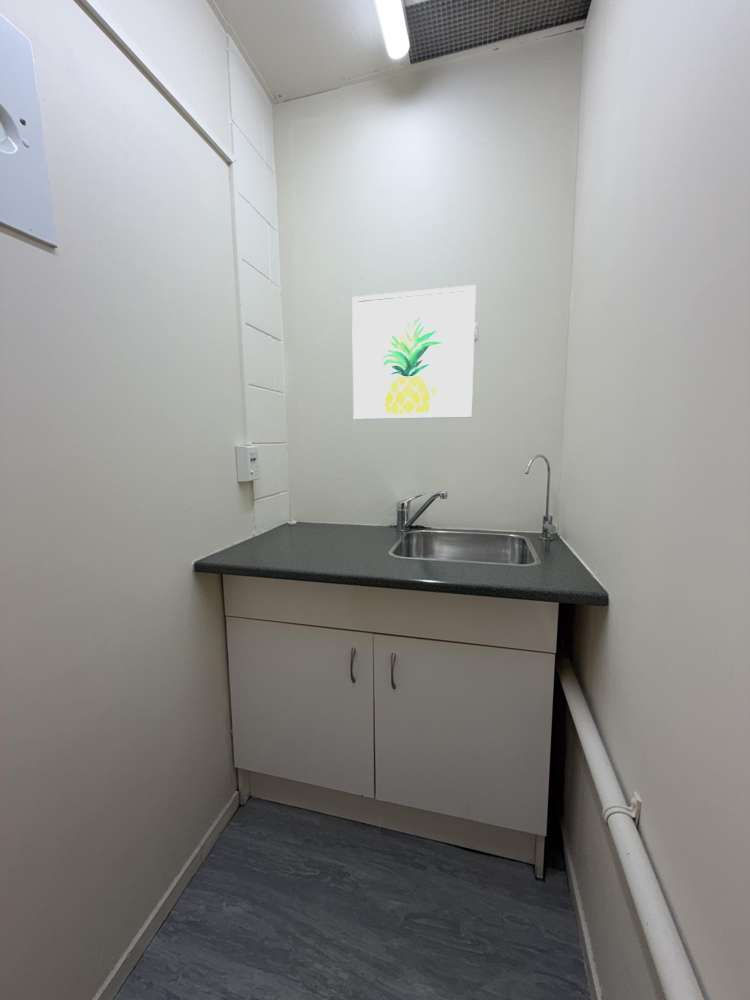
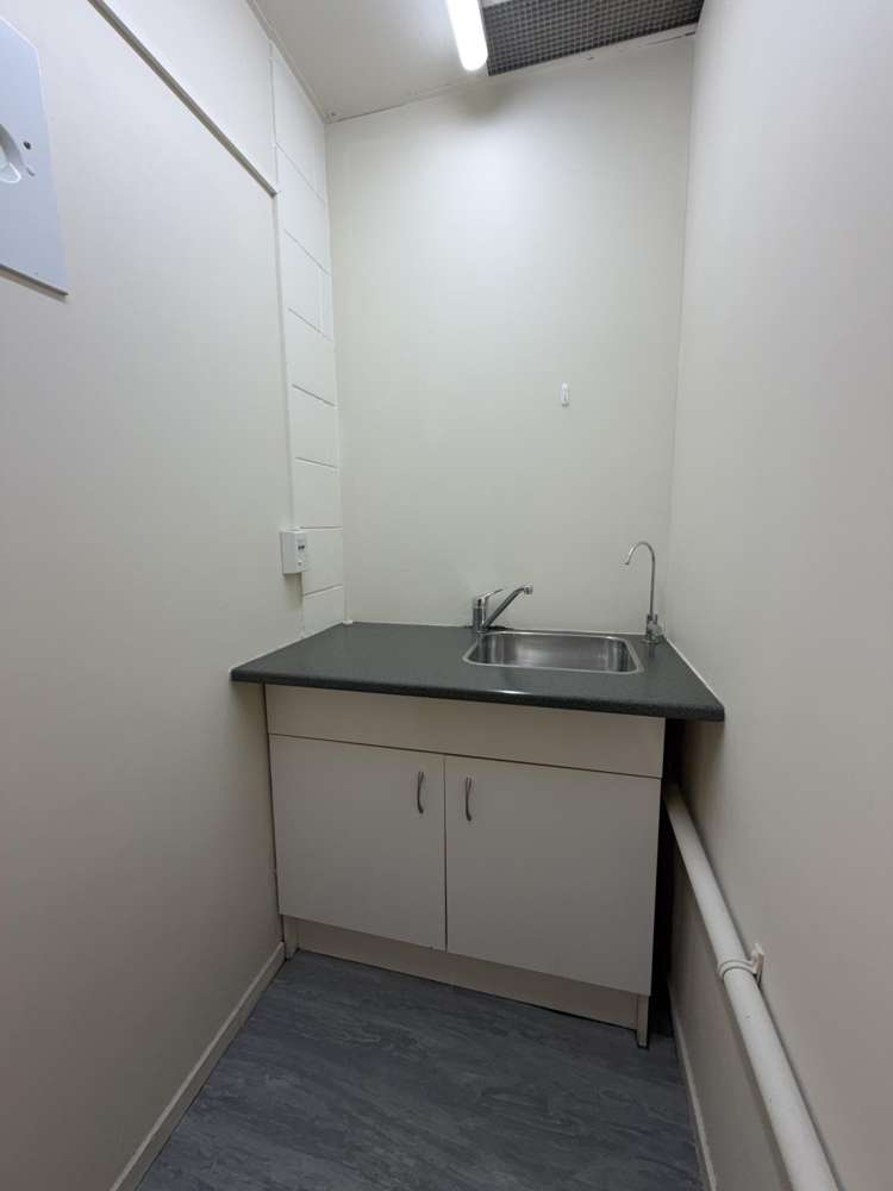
- wall art [351,284,477,420]
